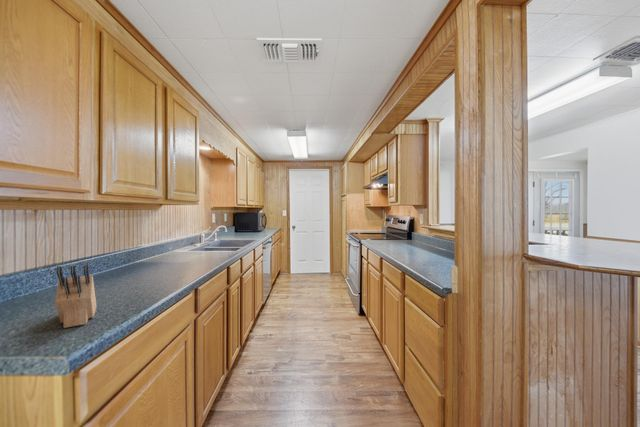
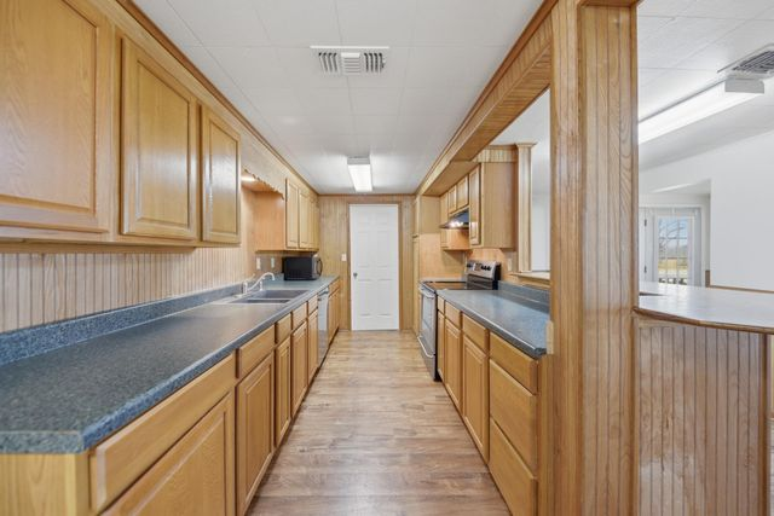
- knife block [54,264,97,329]
